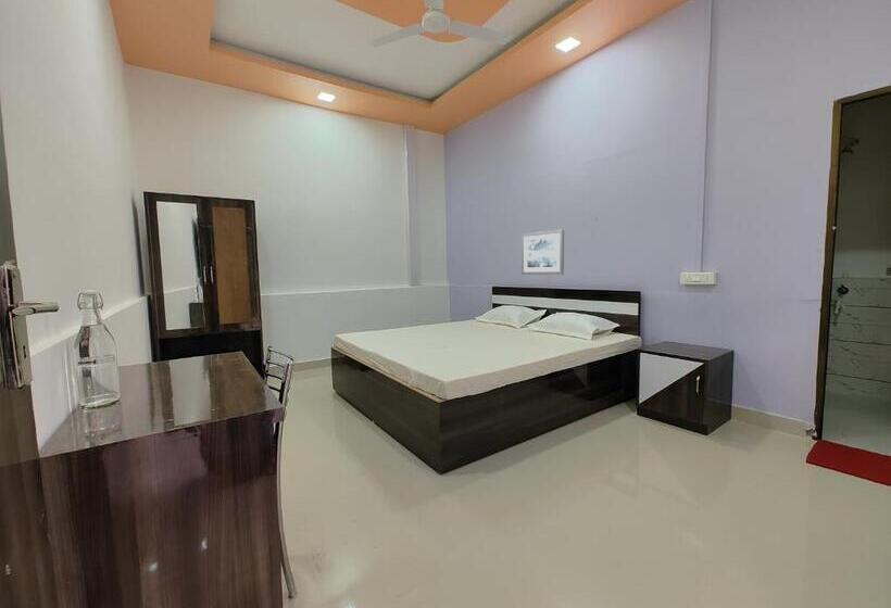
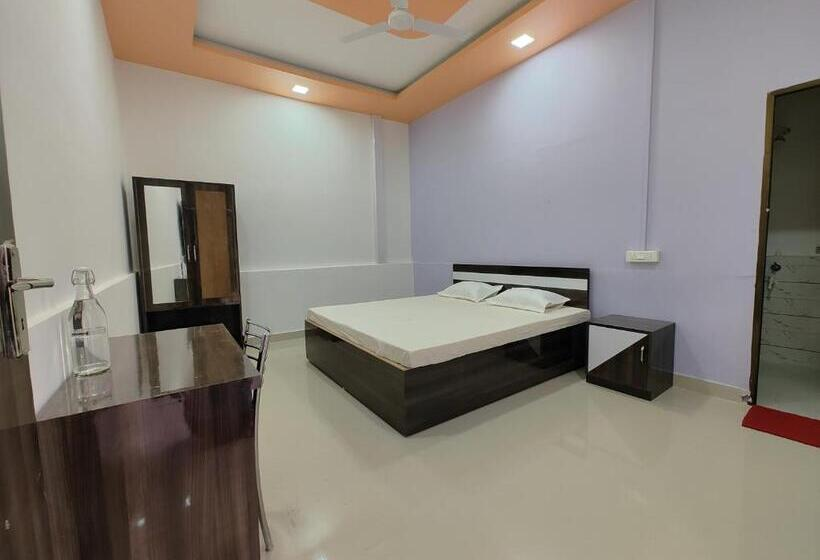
- wall art [520,228,565,276]
